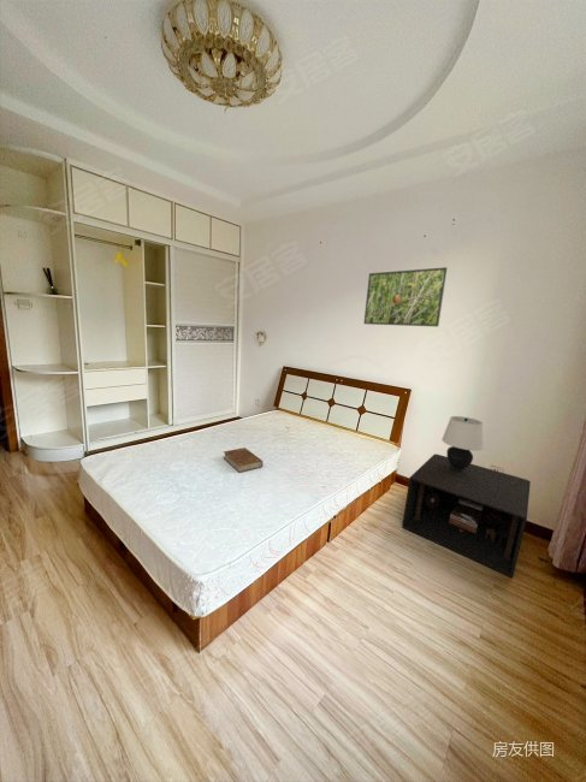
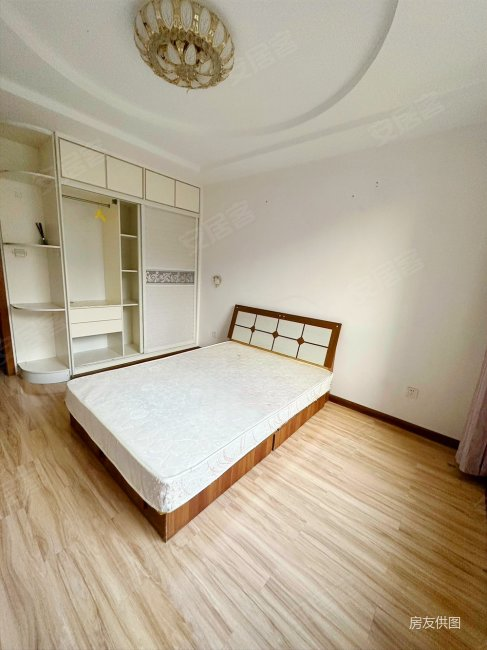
- nightstand [401,452,532,579]
- table lamp [440,415,485,470]
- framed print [362,266,449,327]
- book [223,446,264,474]
